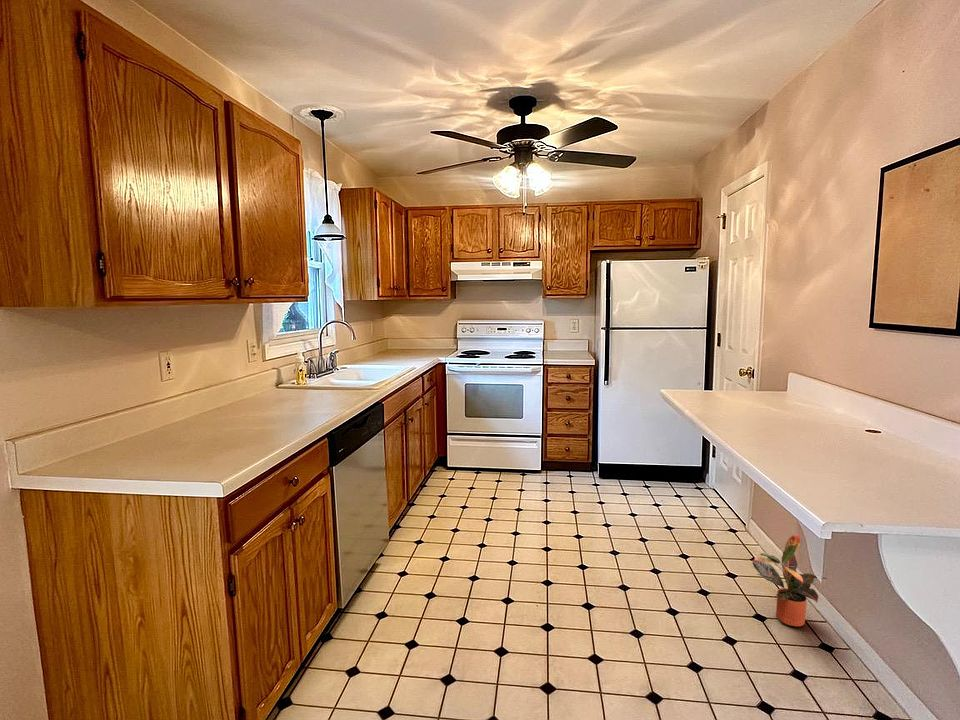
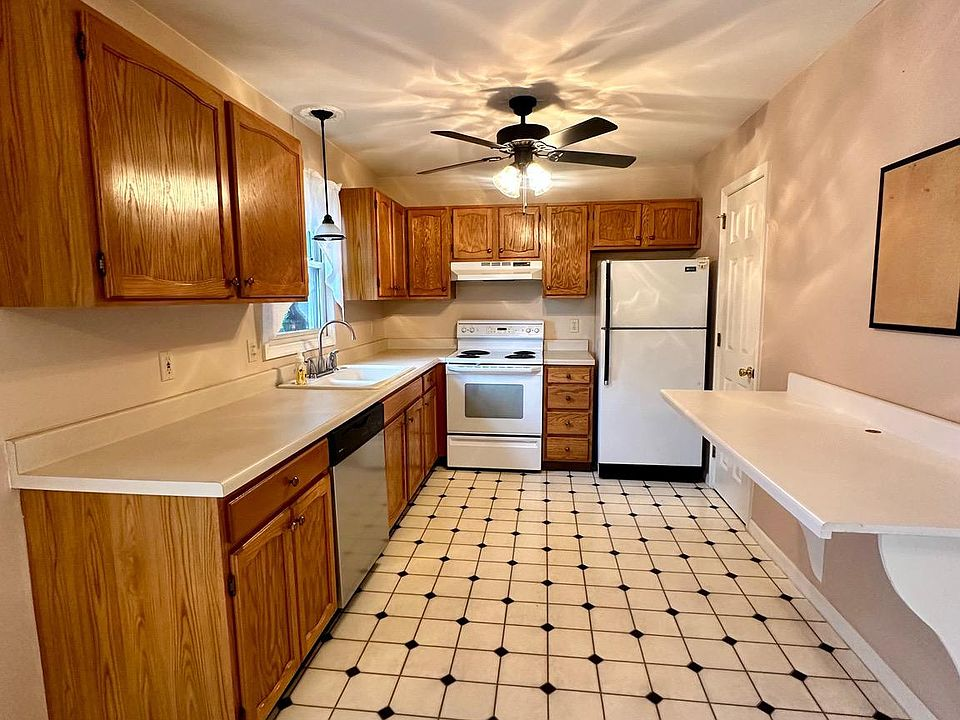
- potted plant [750,533,828,627]
